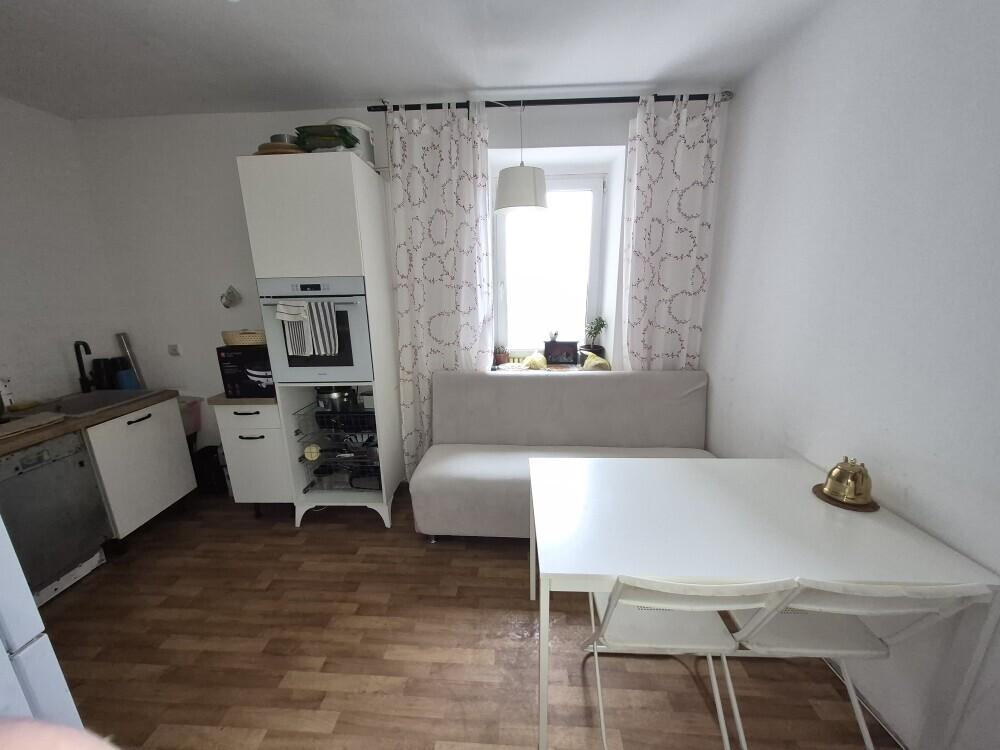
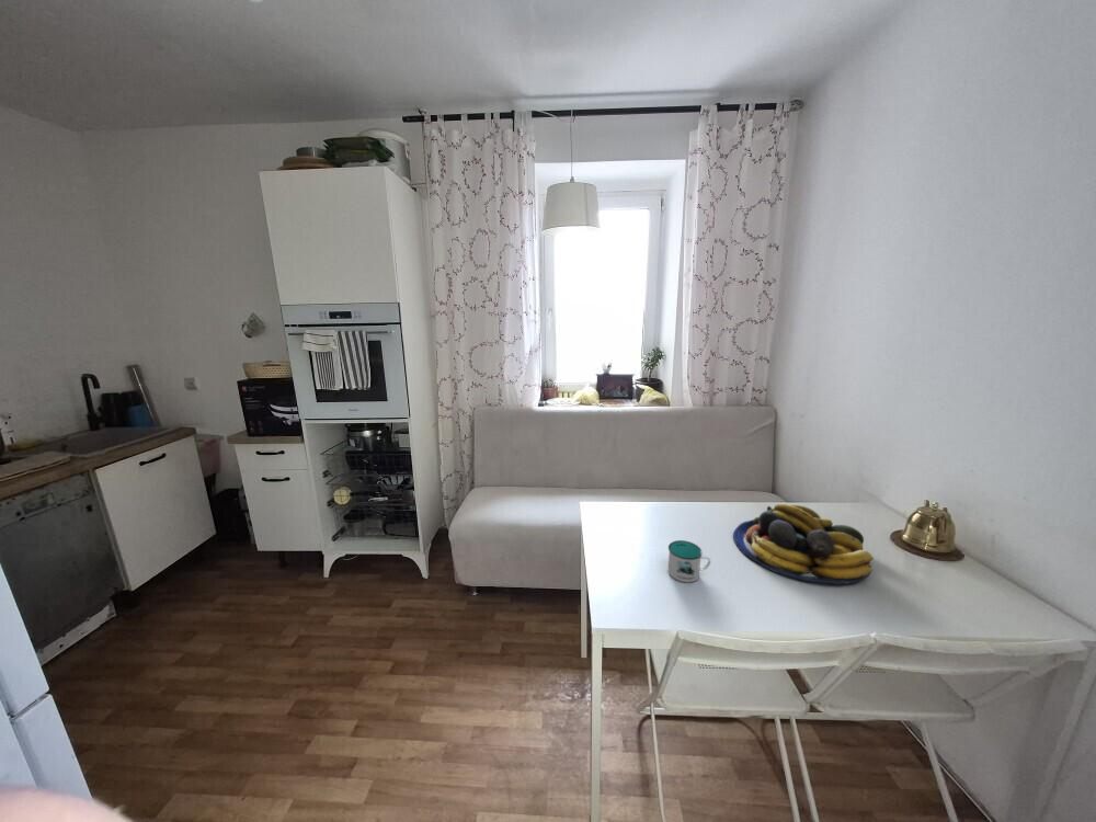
+ mug [667,539,711,583]
+ fruit bowl [732,503,875,585]
